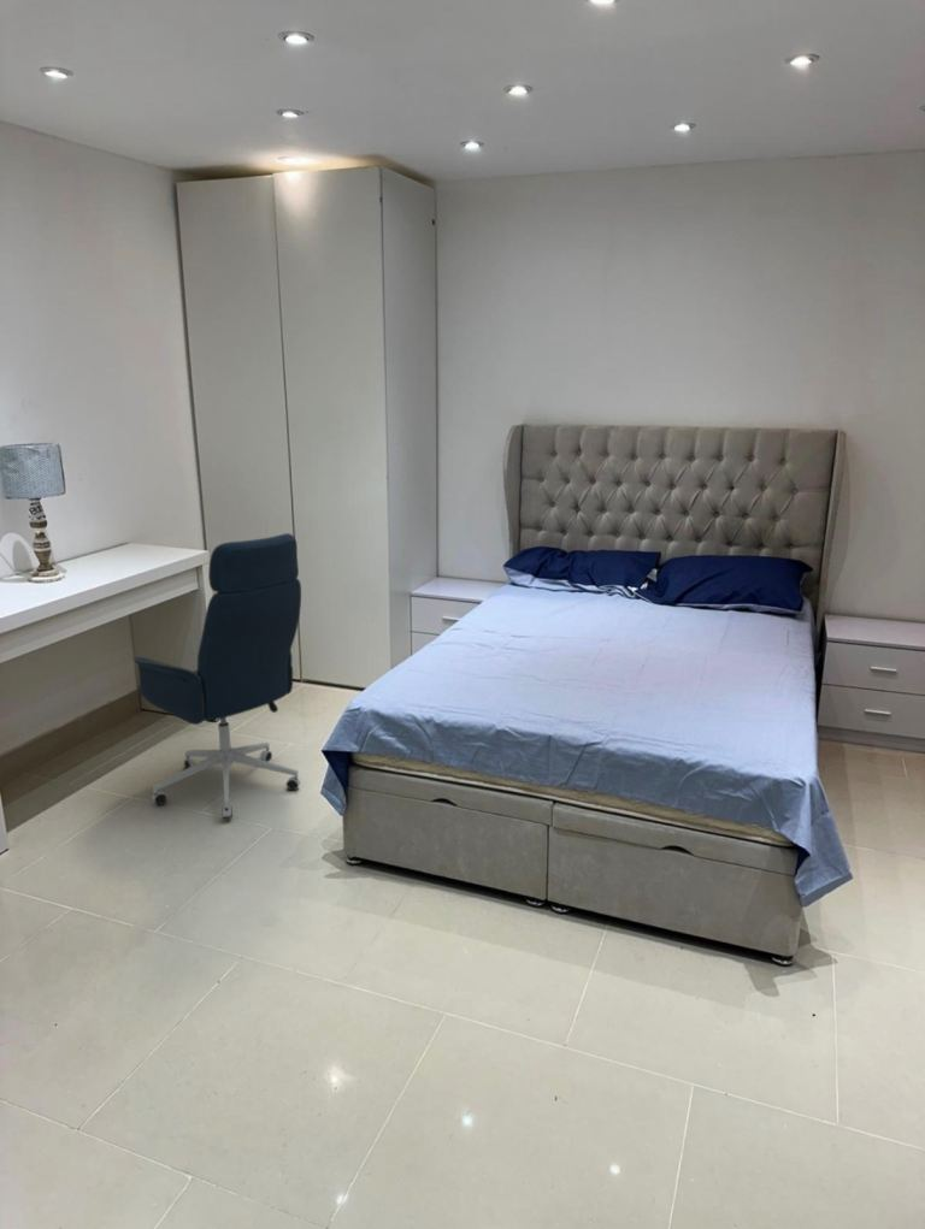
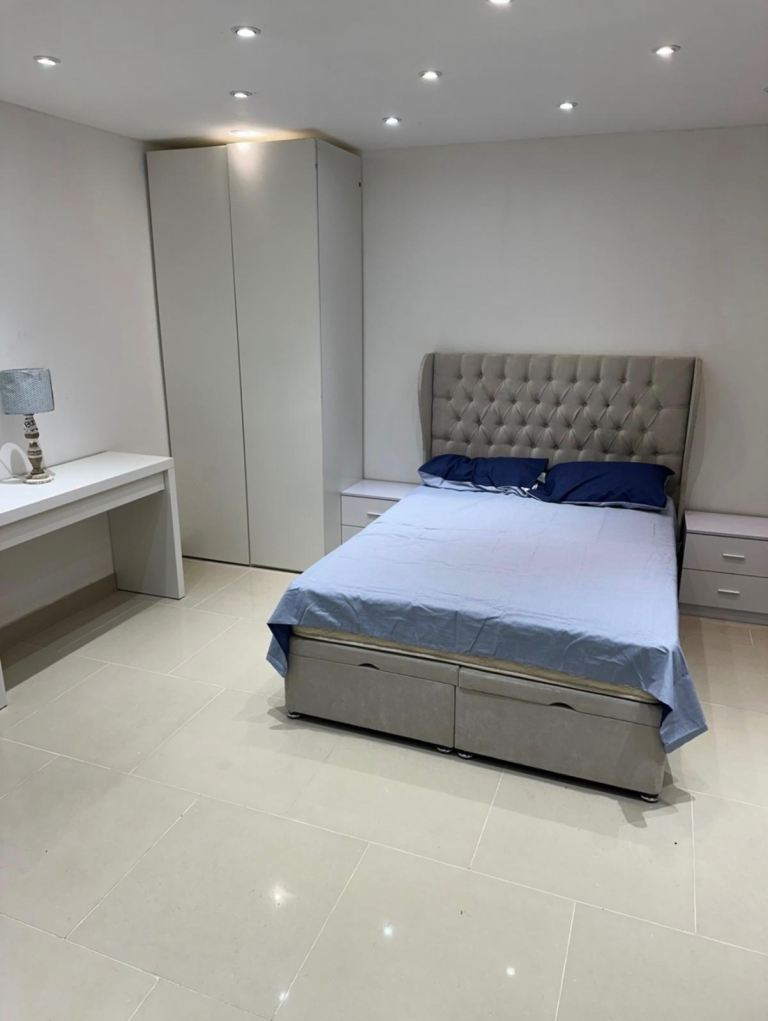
- office chair [132,532,302,820]
